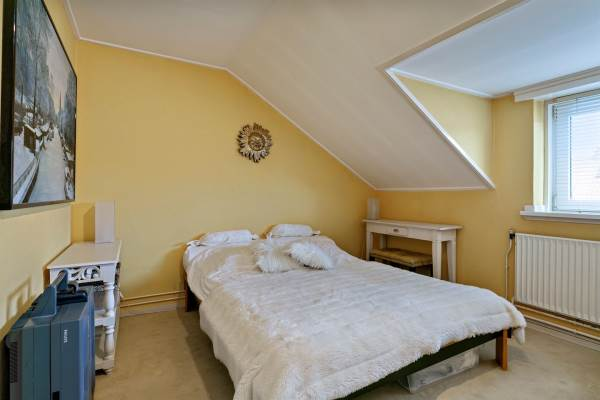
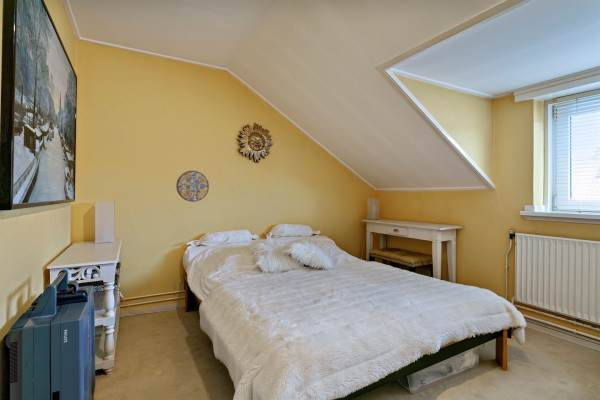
+ manhole cover [175,170,210,203]
